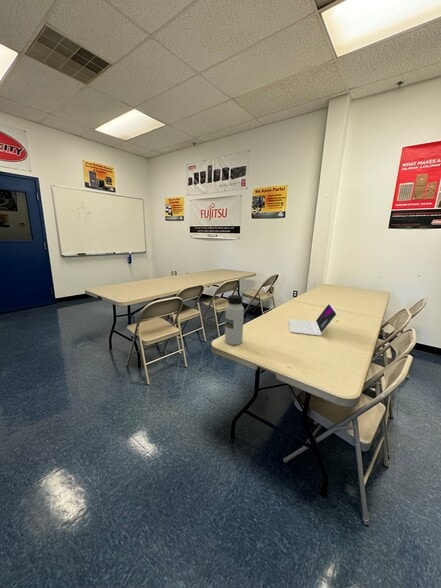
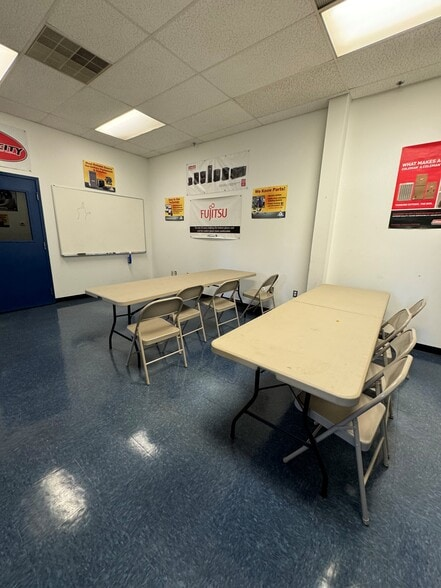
- water bottle [224,294,245,346]
- laptop [288,302,338,336]
